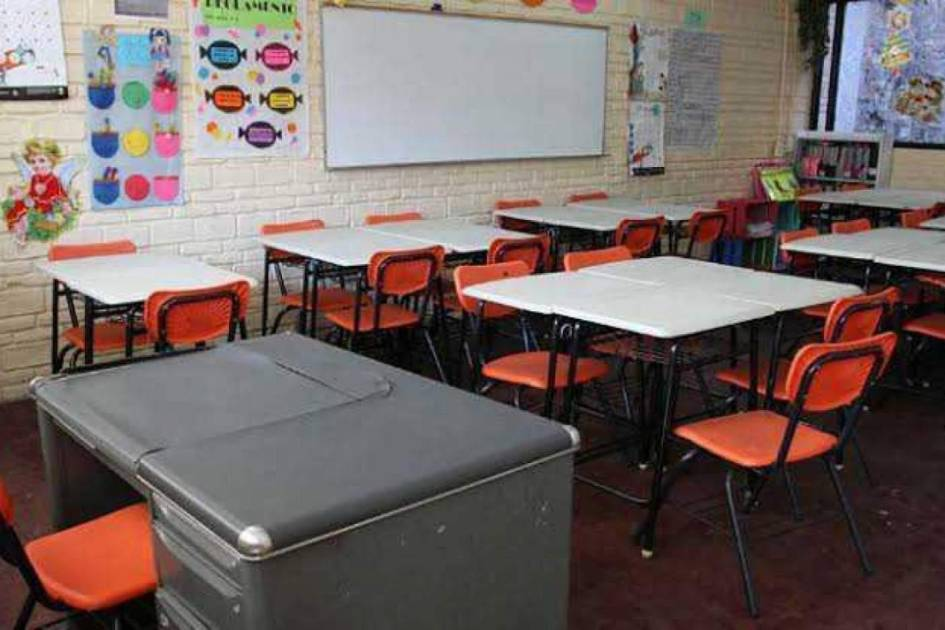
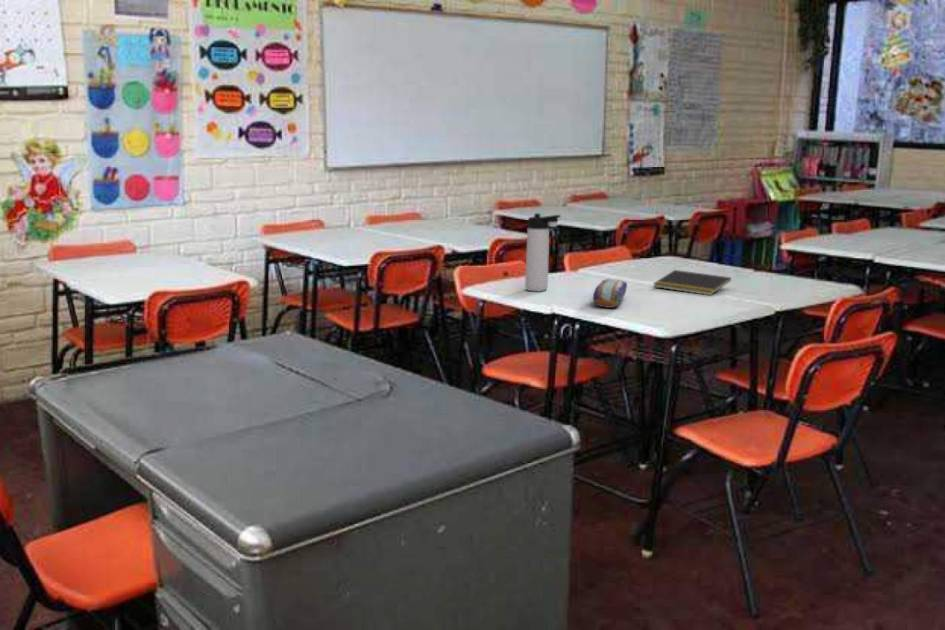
+ notepad [652,269,732,296]
+ thermos bottle [524,212,562,293]
+ pencil case [592,278,628,309]
